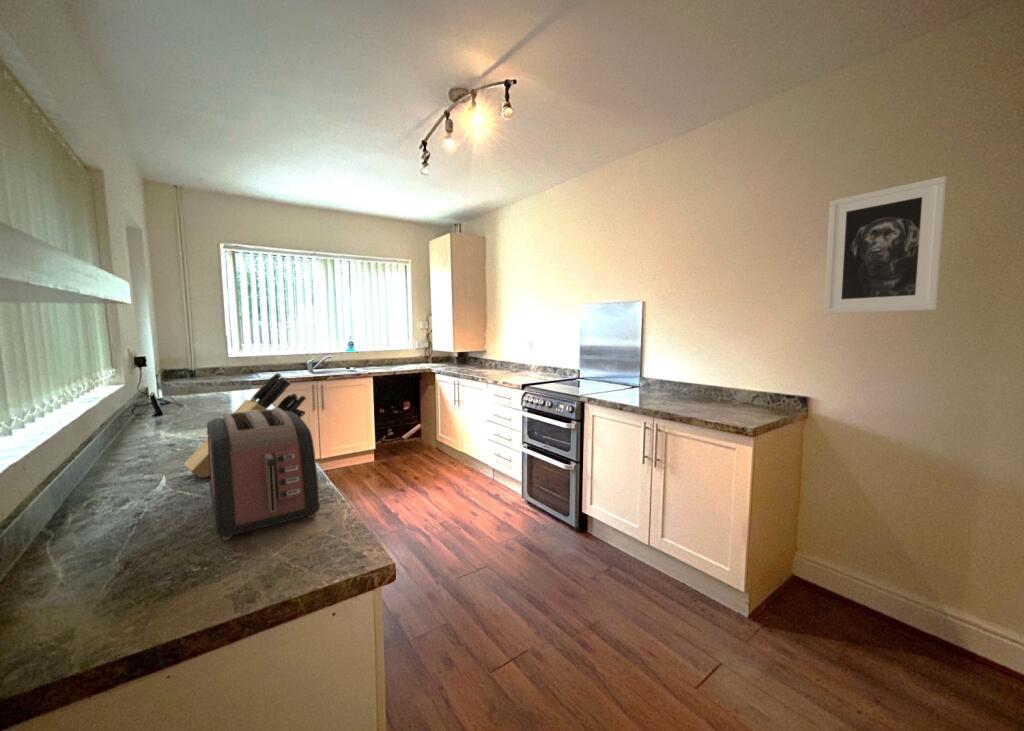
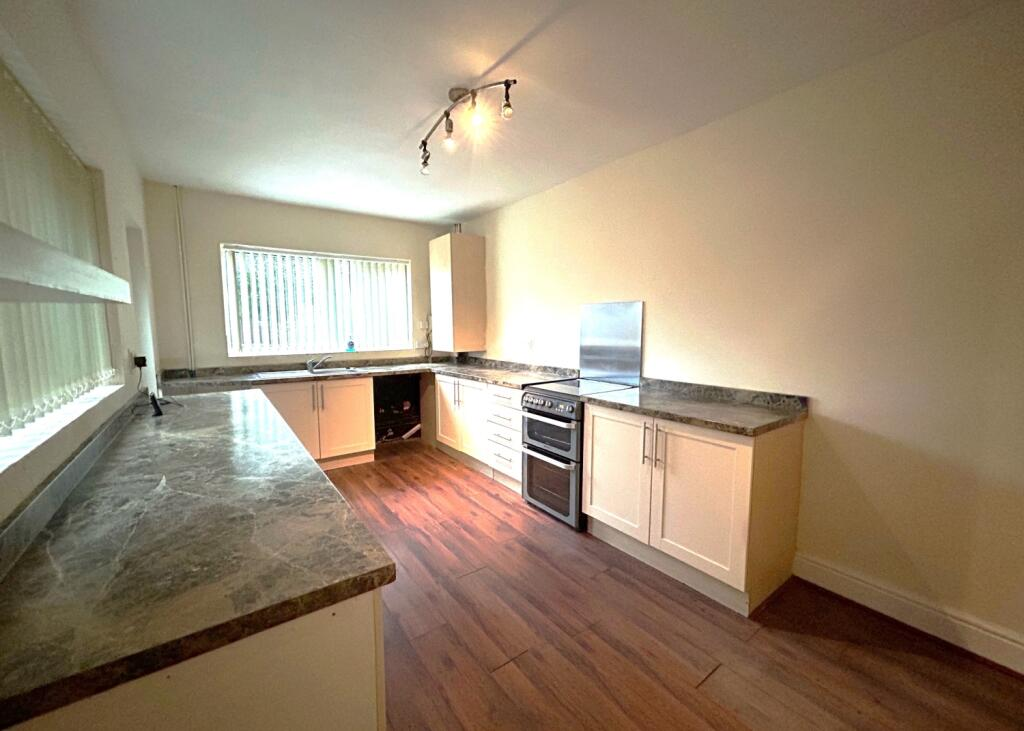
- toaster [206,407,321,541]
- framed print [823,175,947,315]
- knife block [183,372,307,478]
